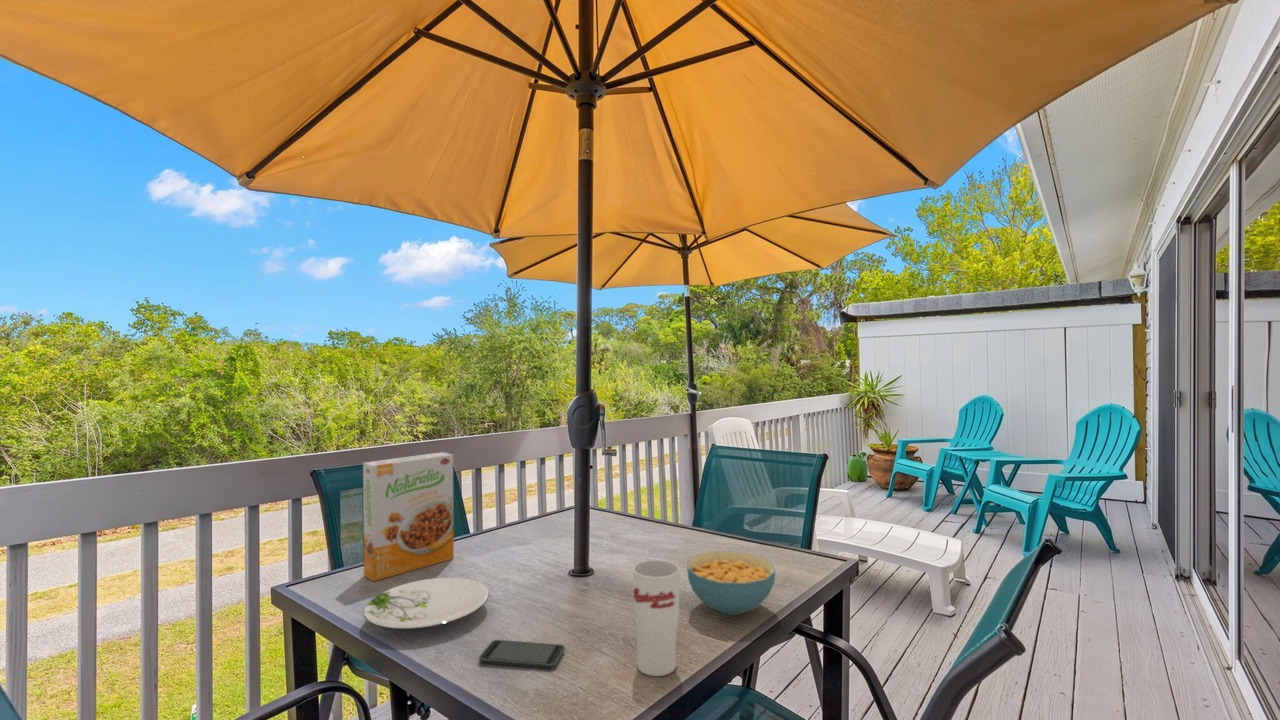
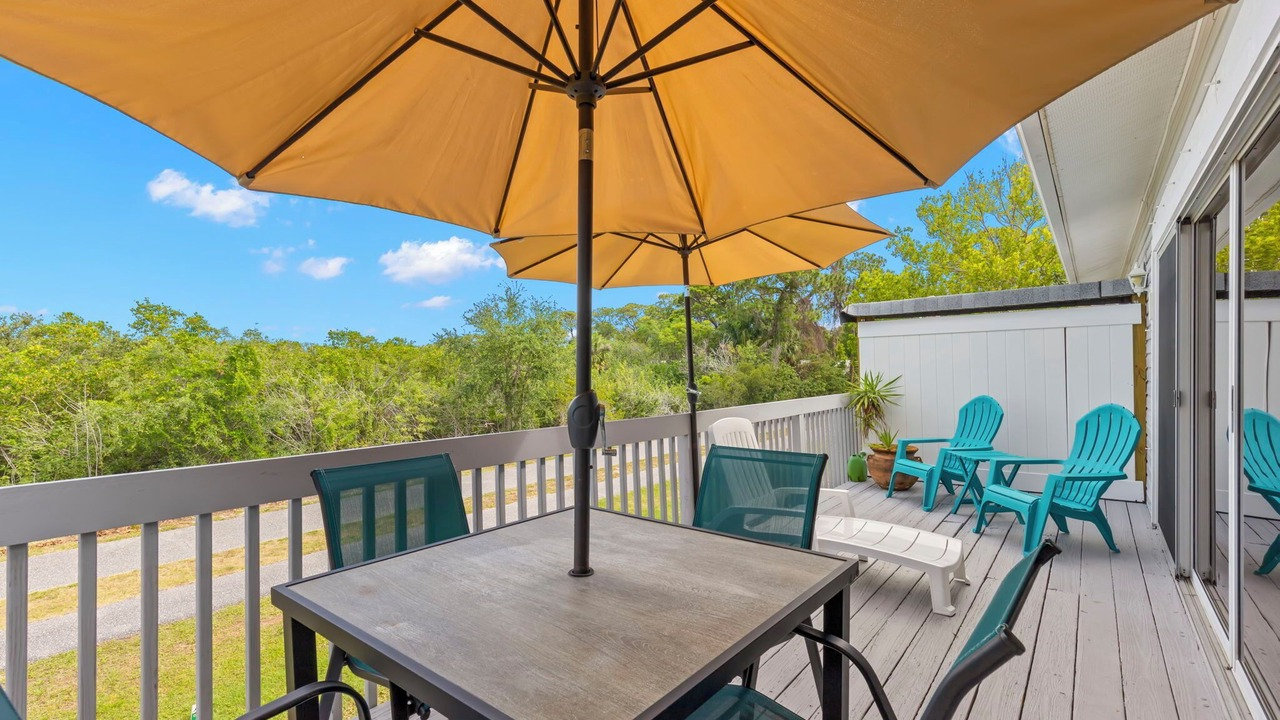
- cereal bowl [686,550,776,616]
- cereal box [362,451,455,582]
- smartphone [478,639,566,670]
- plate [362,577,490,630]
- cup [632,559,681,677]
